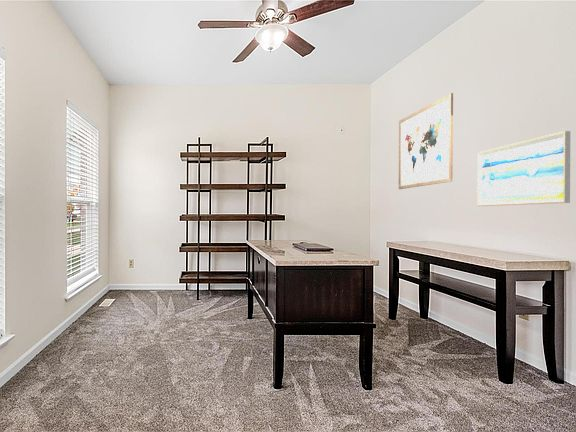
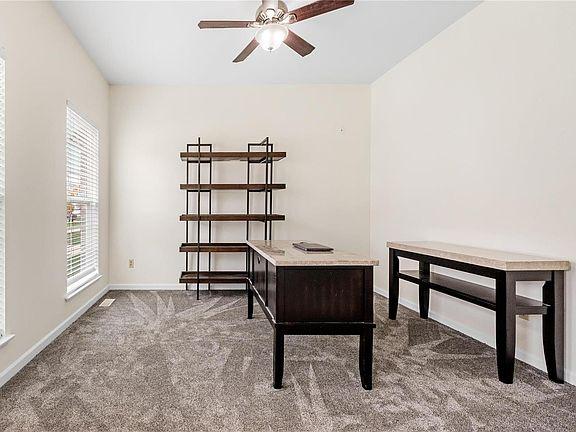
- wall art [398,92,454,190]
- wall art [476,130,571,207]
